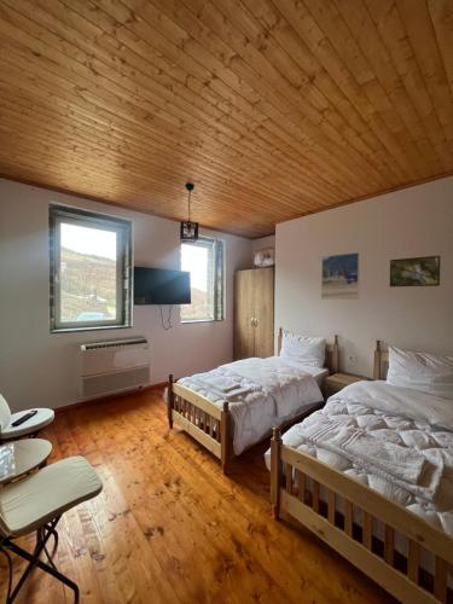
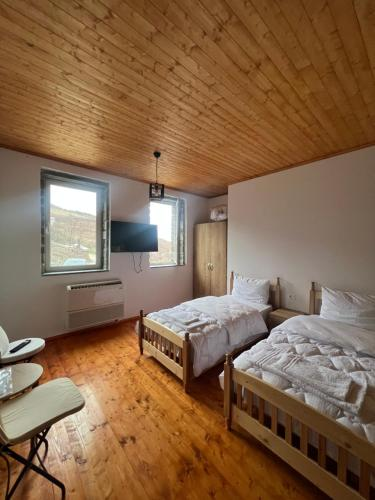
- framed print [320,251,361,301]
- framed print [389,255,442,288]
